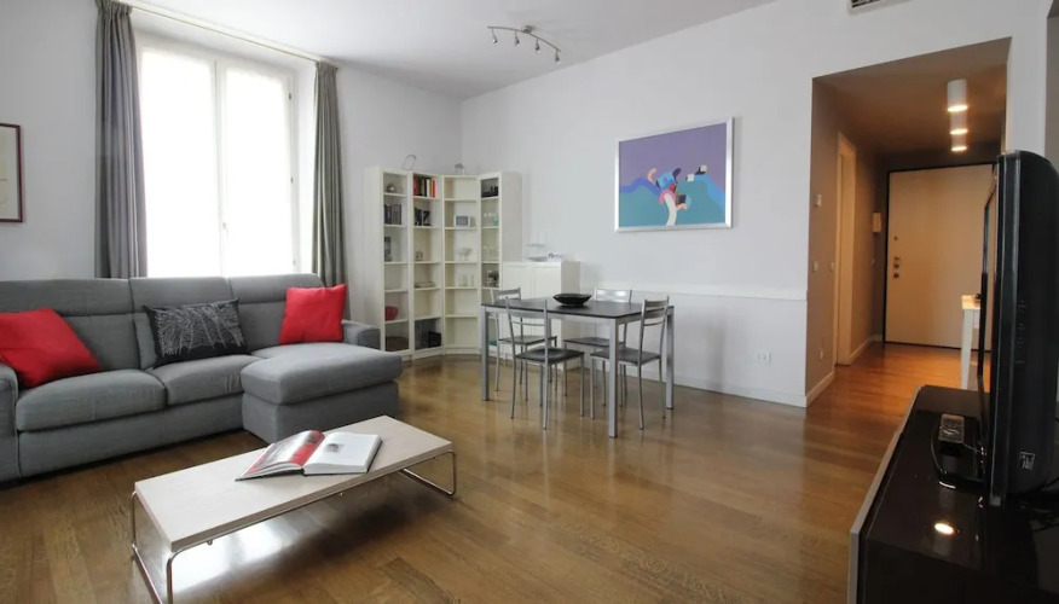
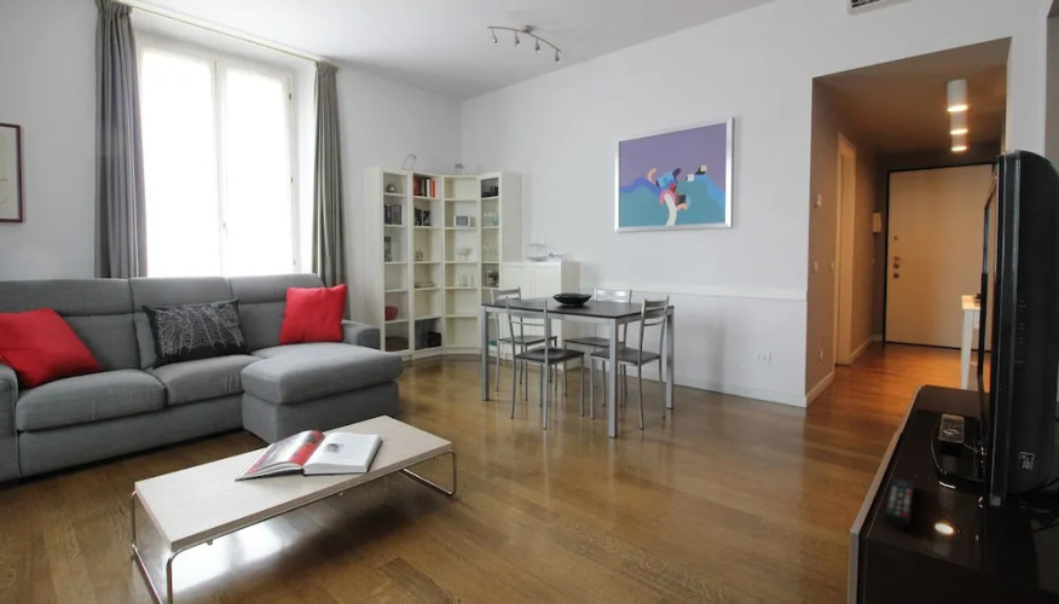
+ remote control [882,476,915,528]
